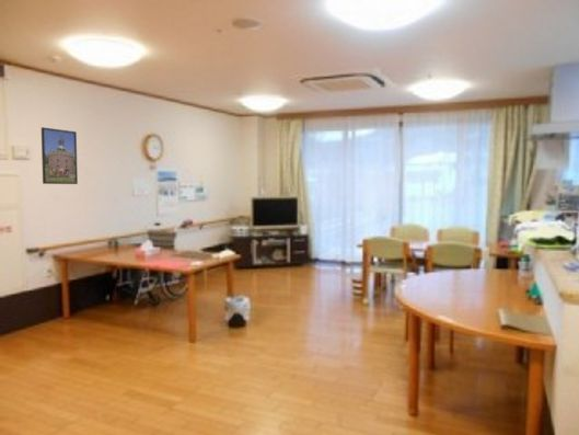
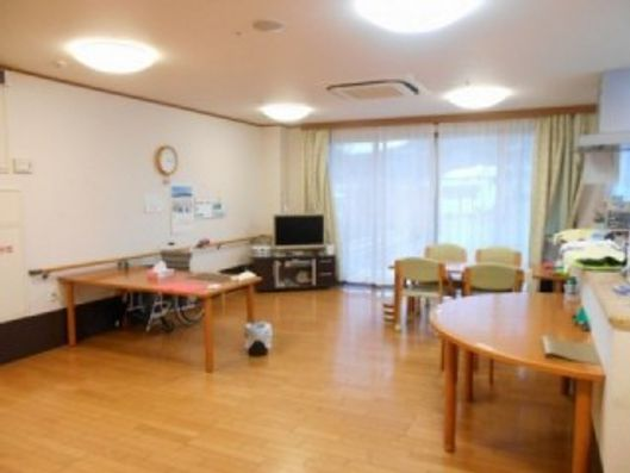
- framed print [40,126,79,185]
